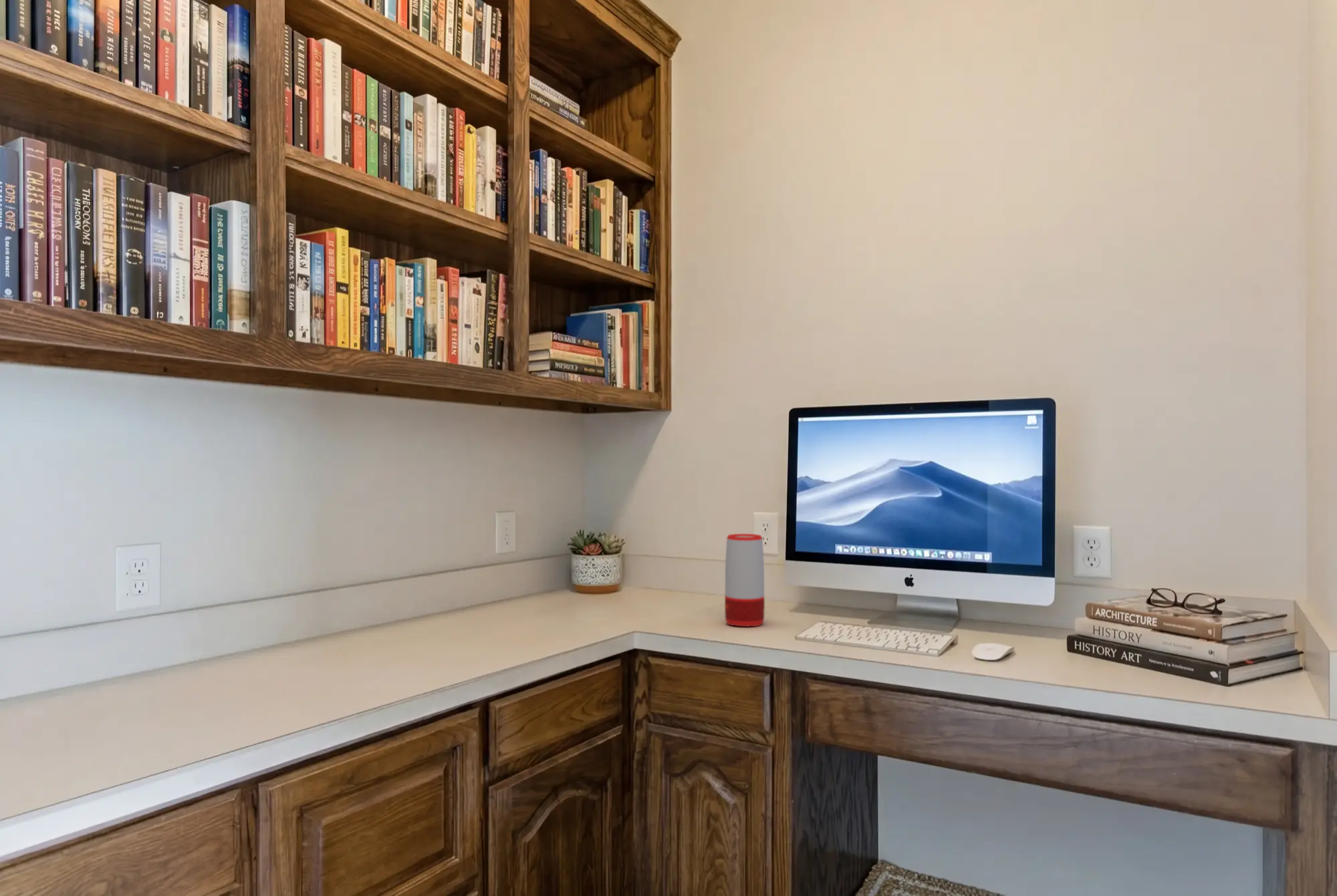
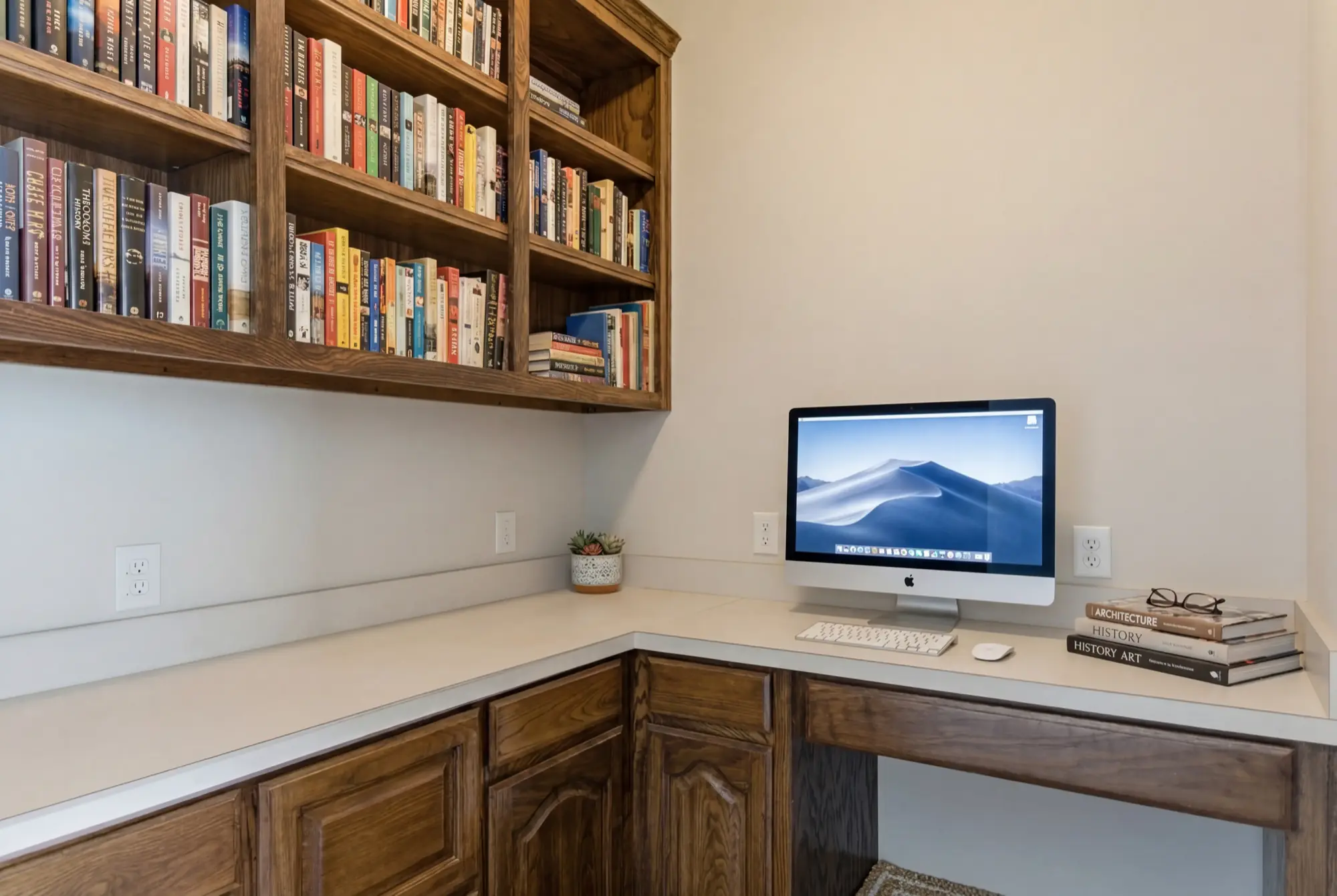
- speaker [724,533,765,627]
